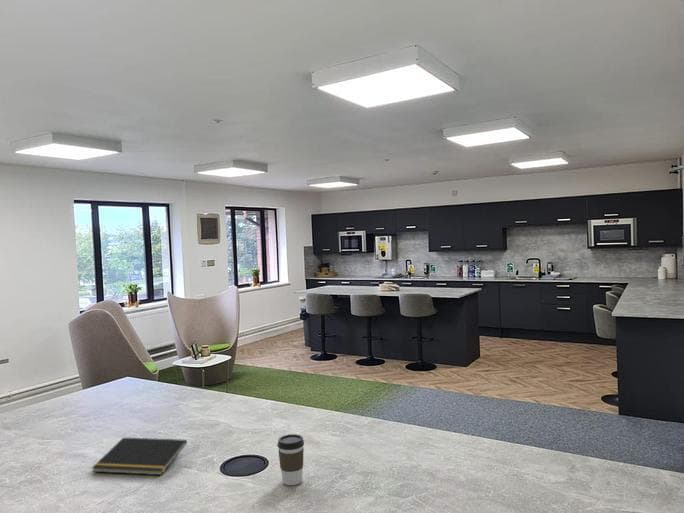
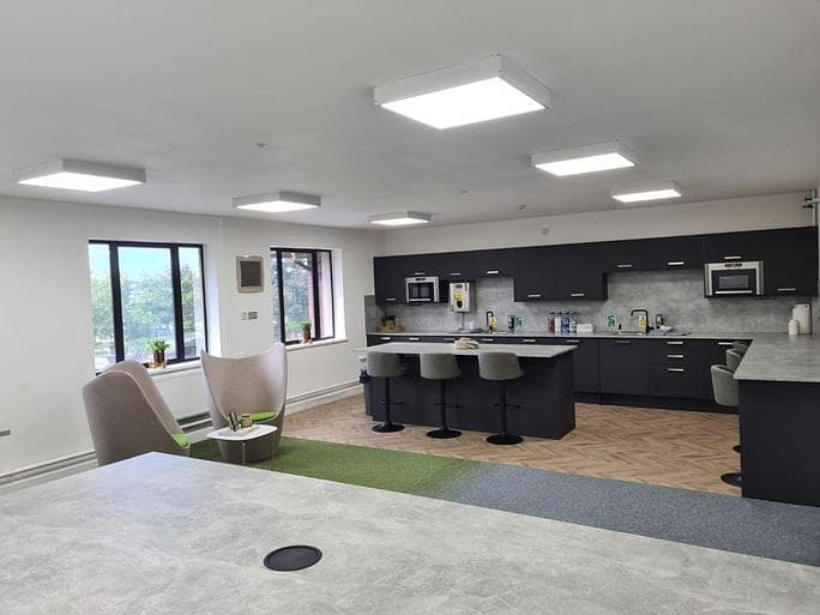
- coffee cup [276,433,305,486]
- notepad [91,437,188,476]
